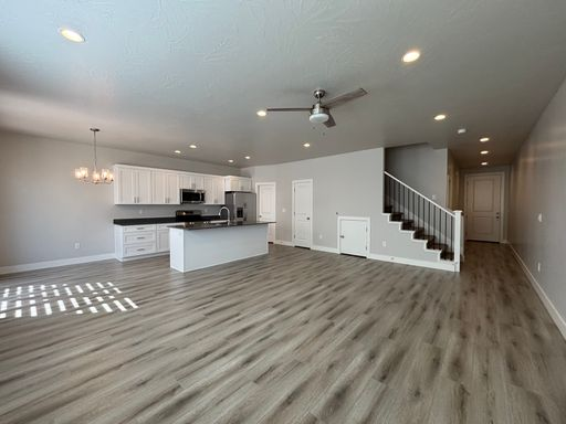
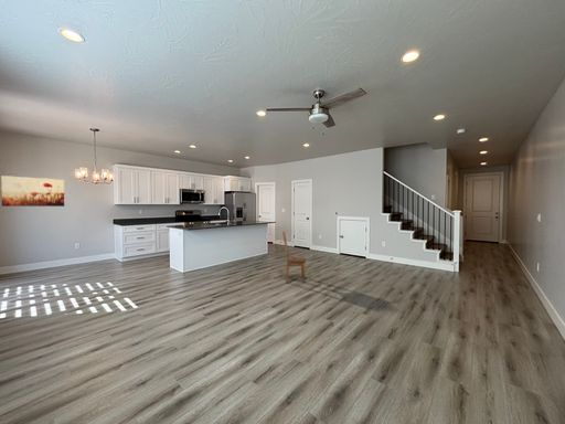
+ wall art [0,174,65,208]
+ dining chair [281,231,307,284]
